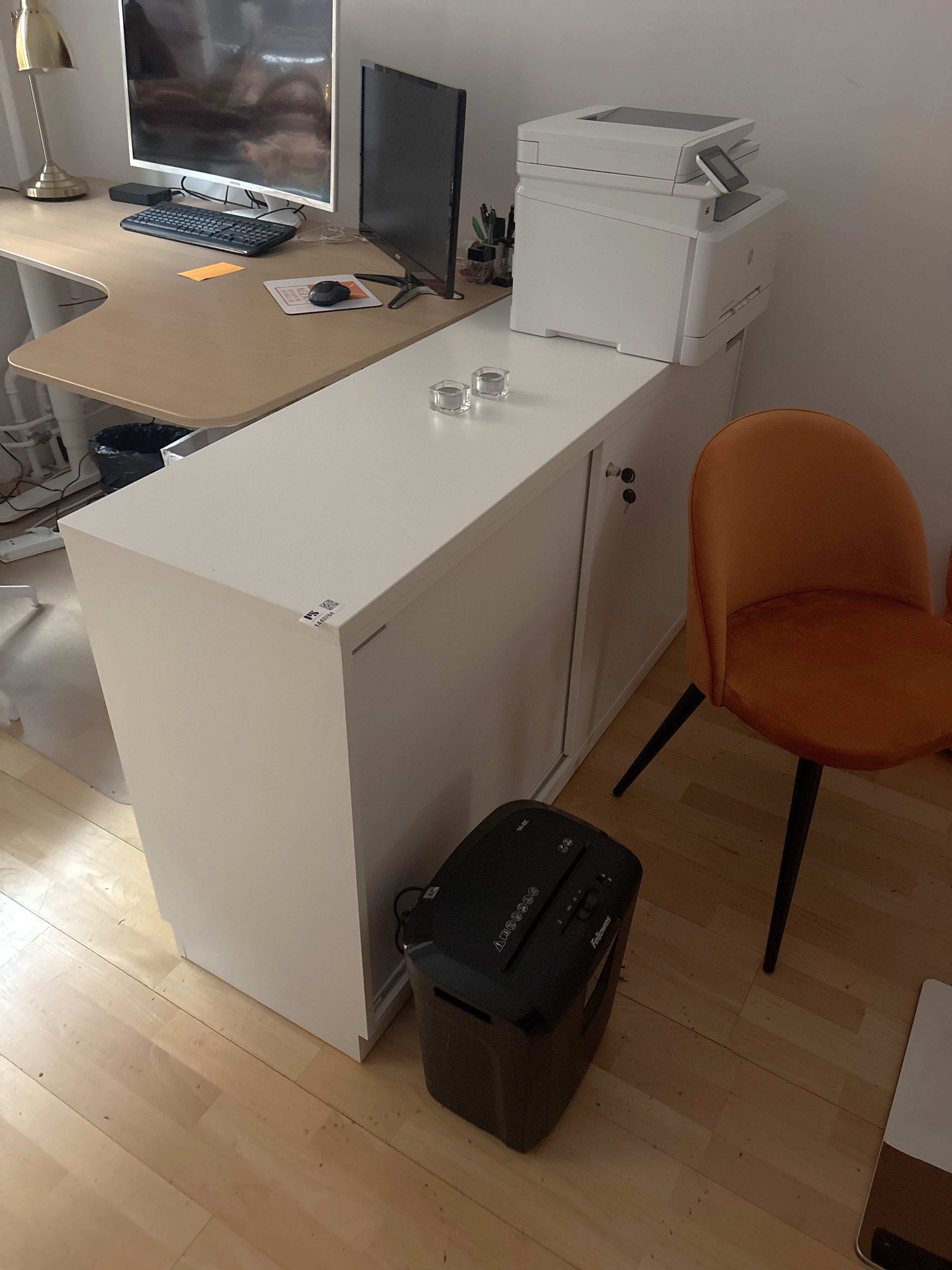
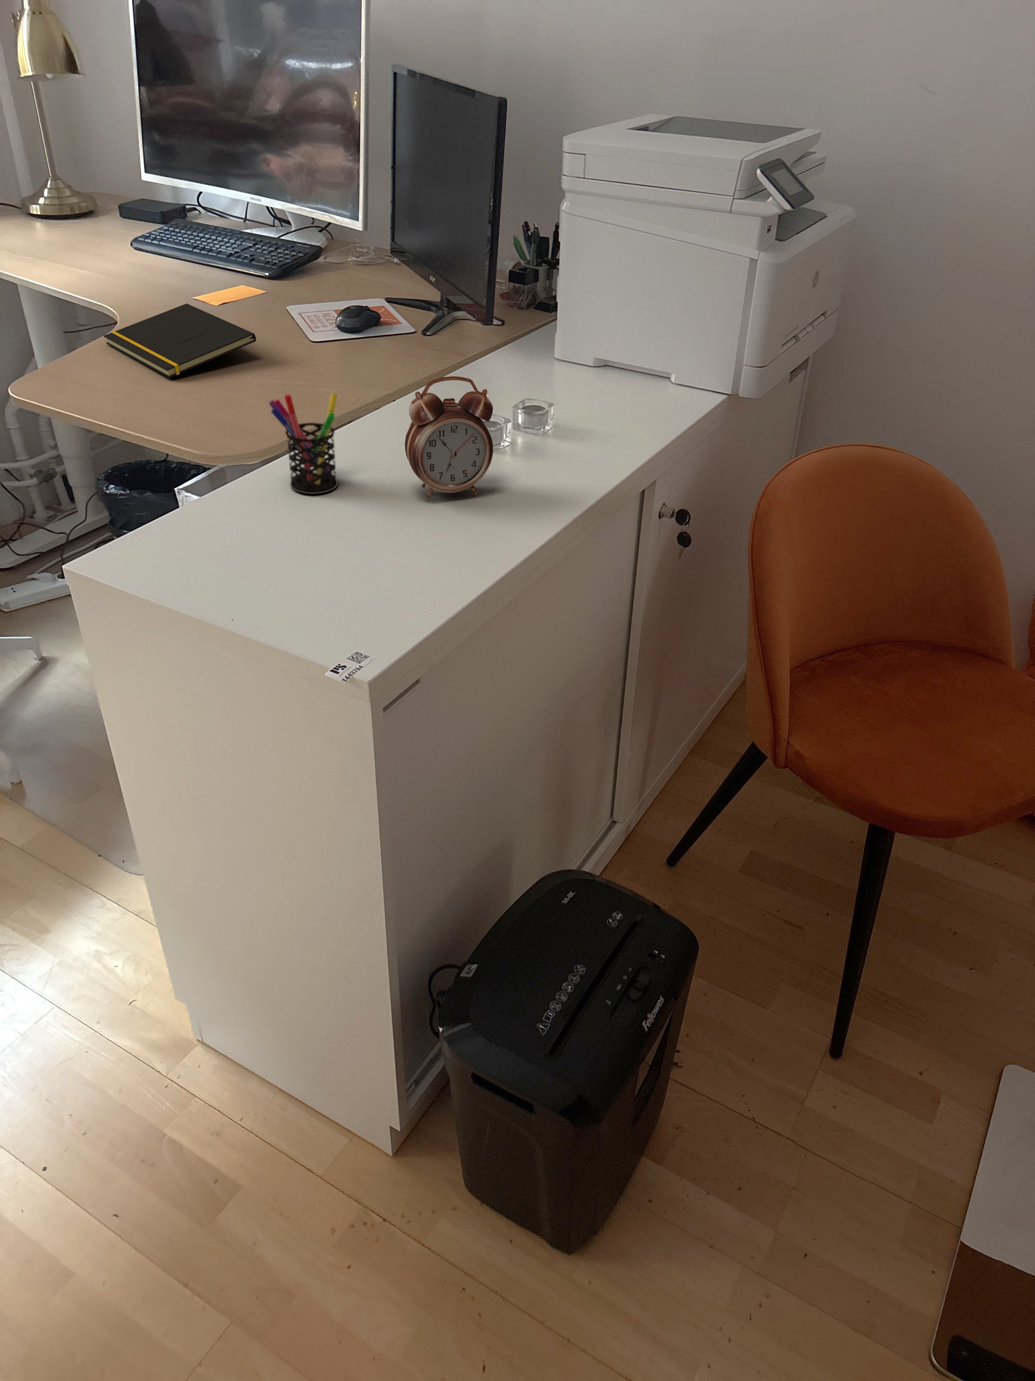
+ notepad [103,303,257,377]
+ pen holder [269,393,338,495]
+ alarm clock [404,376,494,499]
